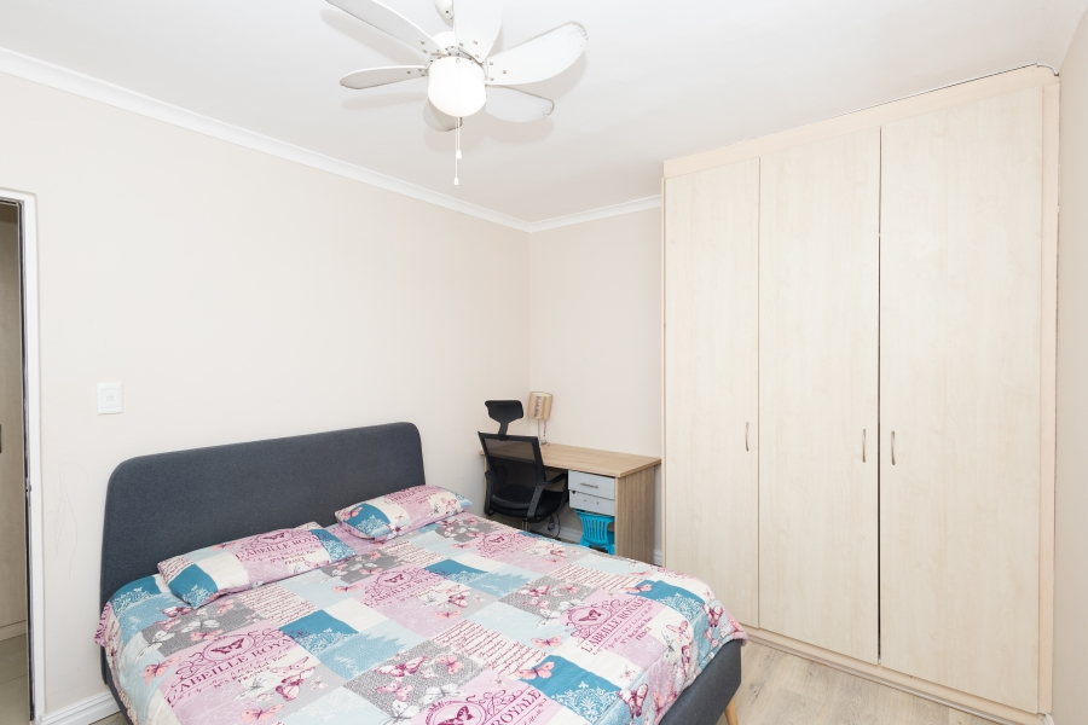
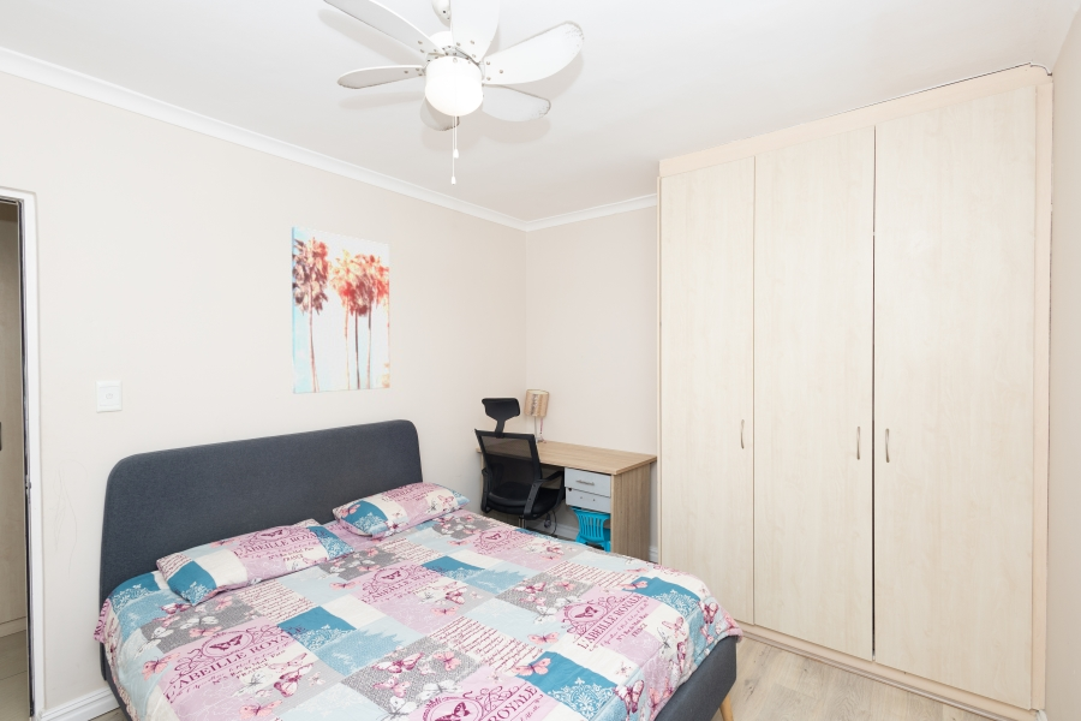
+ wall art [291,225,390,394]
